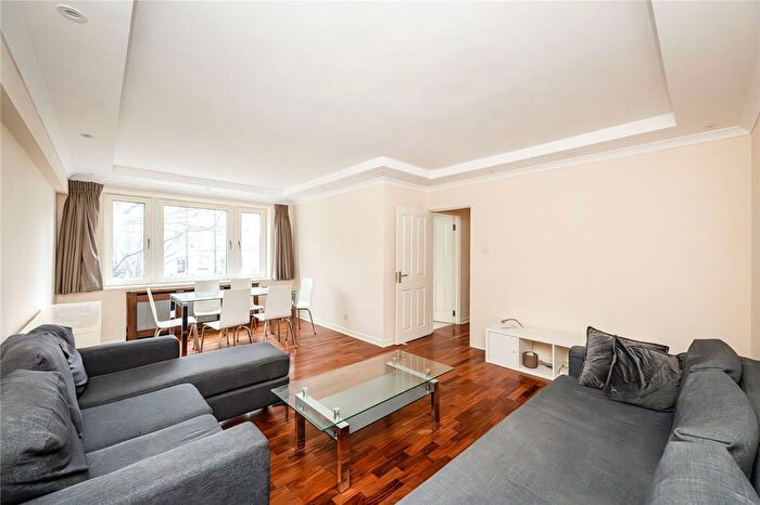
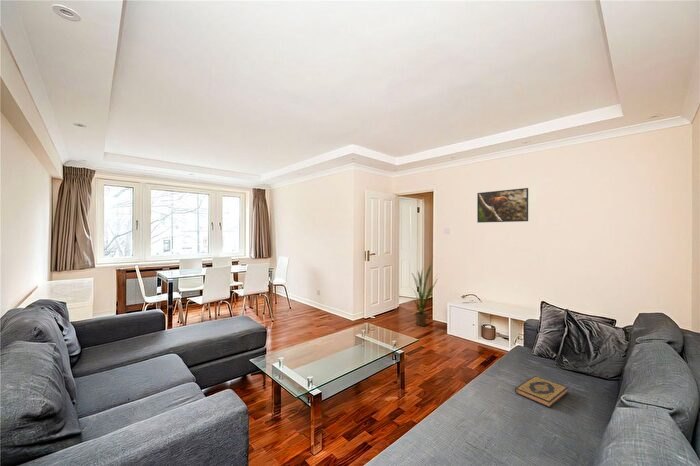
+ house plant [410,263,440,327]
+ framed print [476,187,529,224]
+ hardback book [514,375,569,409]
